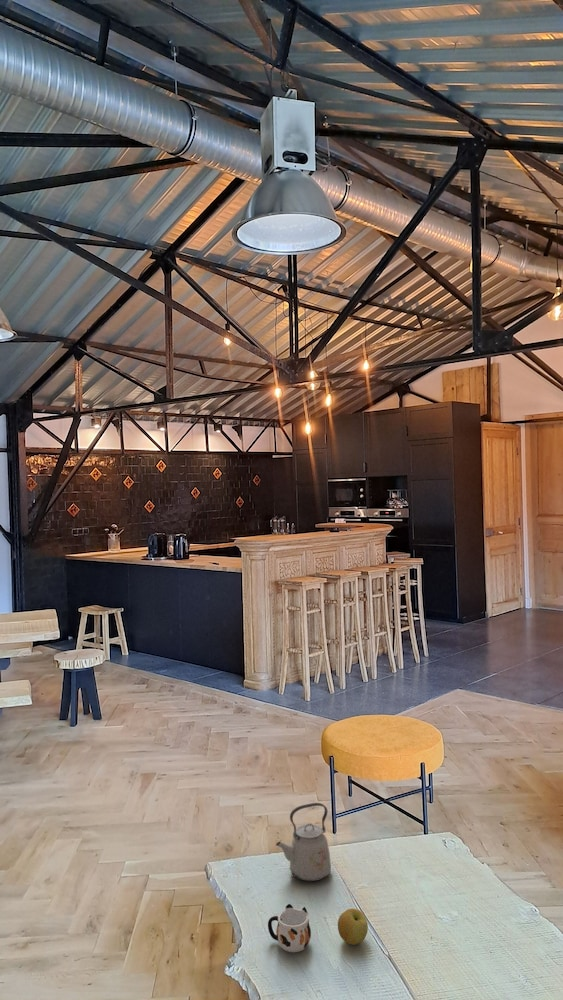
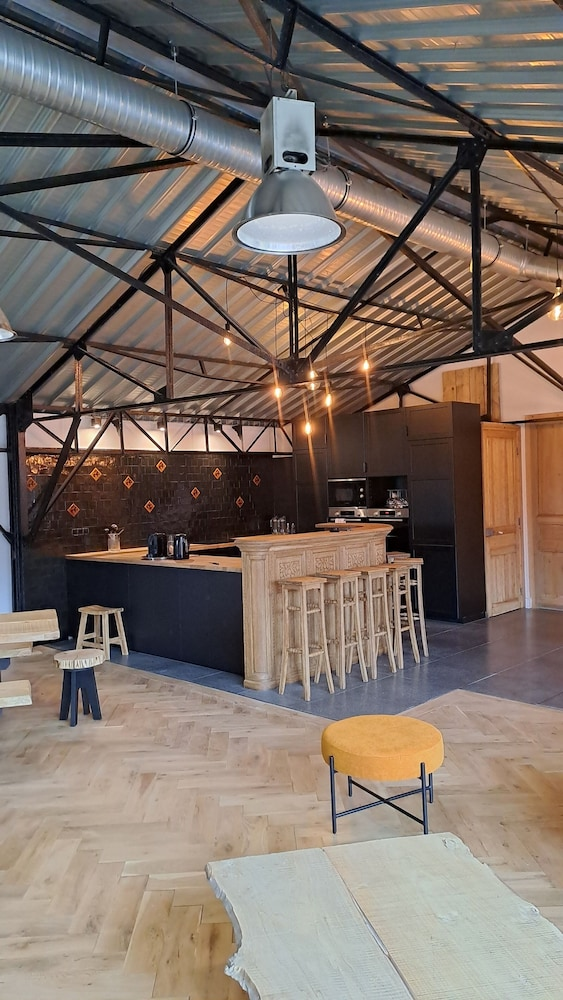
- mug [267,903,312,953]
- kettle [275,802,332,882]
- apple [337,908,369,946]
